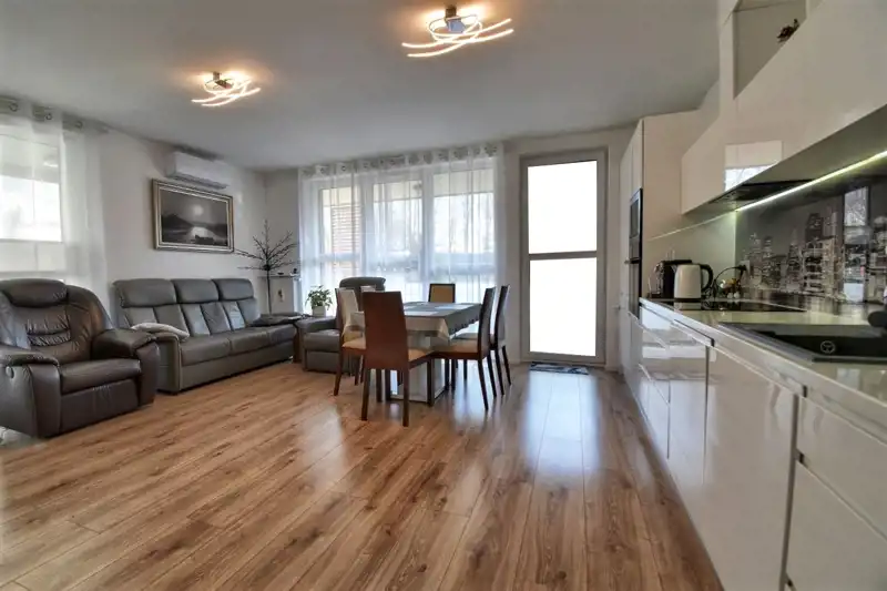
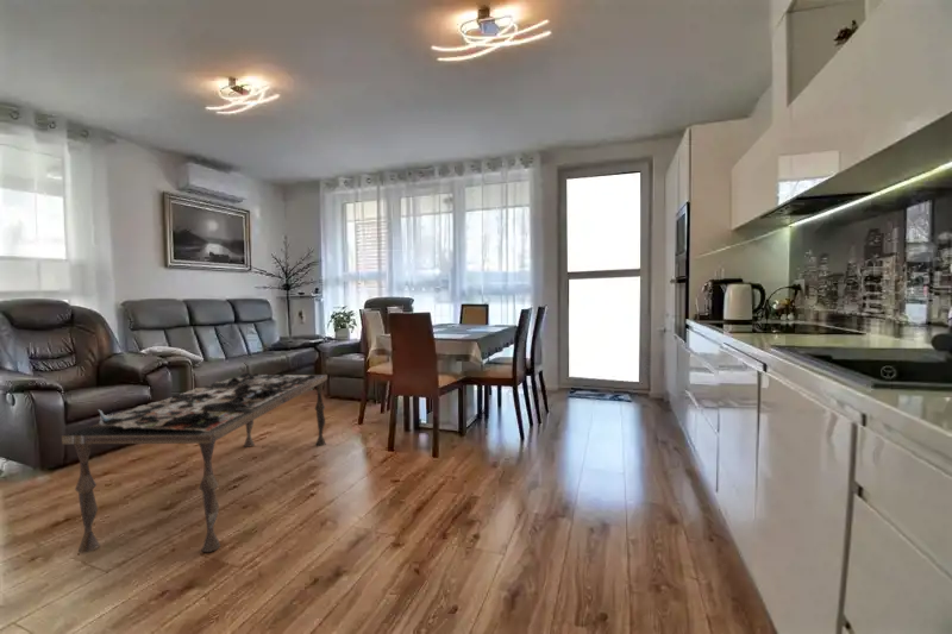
+ coffee table [61,372,328,553]
